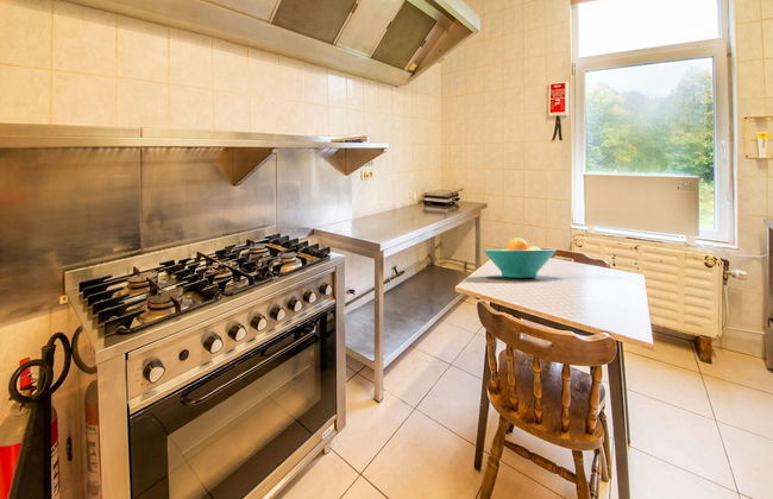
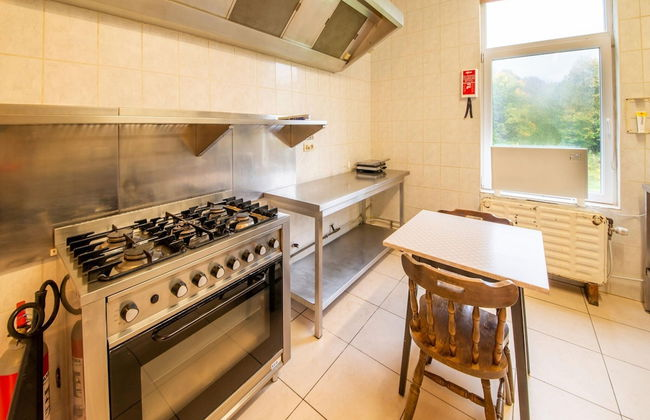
- fruit bowl [483,236,558,279]
